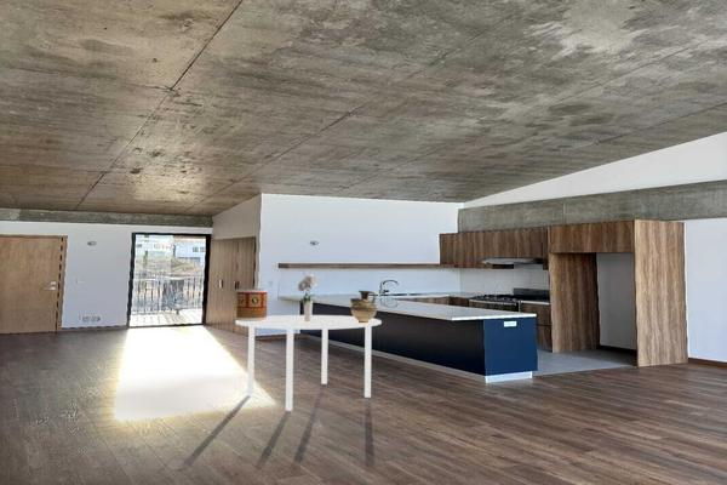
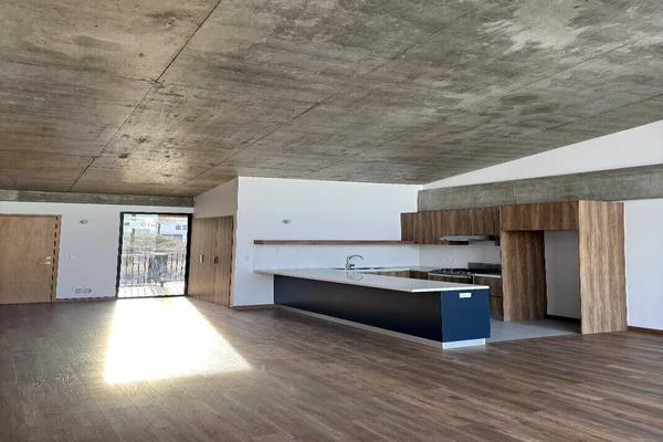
- dining table [235,314,383,411]
- ceramic jug [349,290,378,324]
- bouquet [297,273,319,323]
- decorative container [235,287,269,321]
